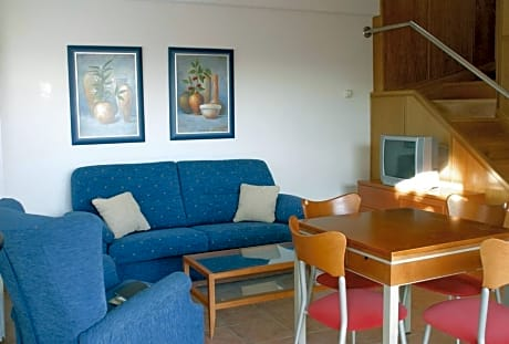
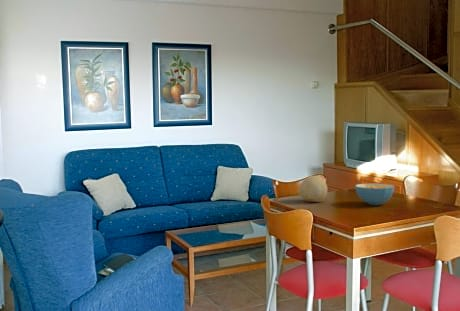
+ decorative ball [299,175,328,203]
+ cereal bowl [354,182,395,206]
